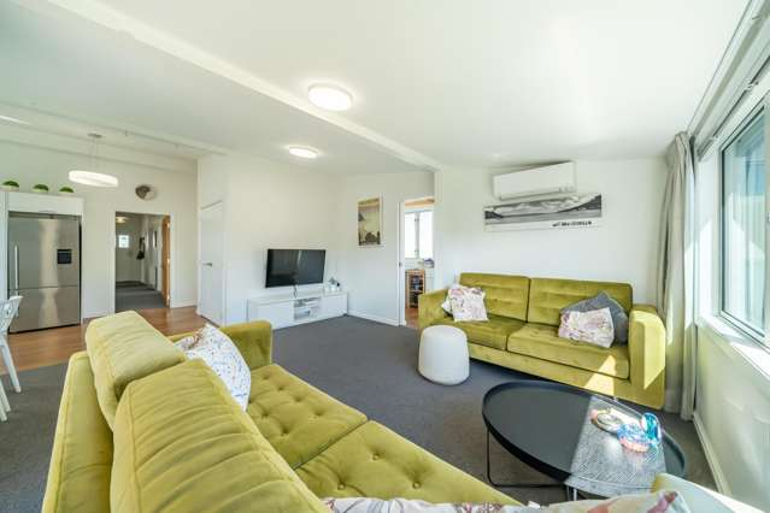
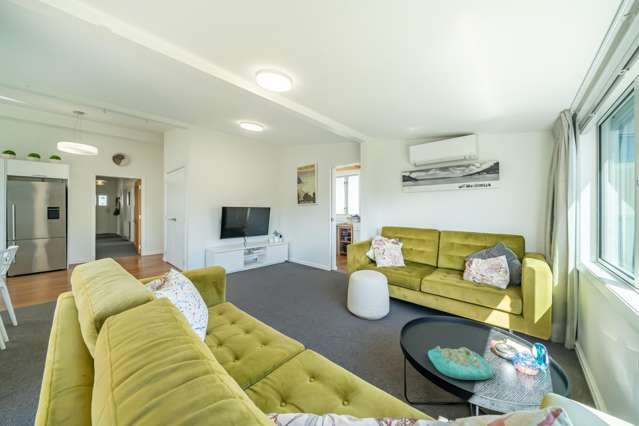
+ decorative tray [427,345,494,381]
